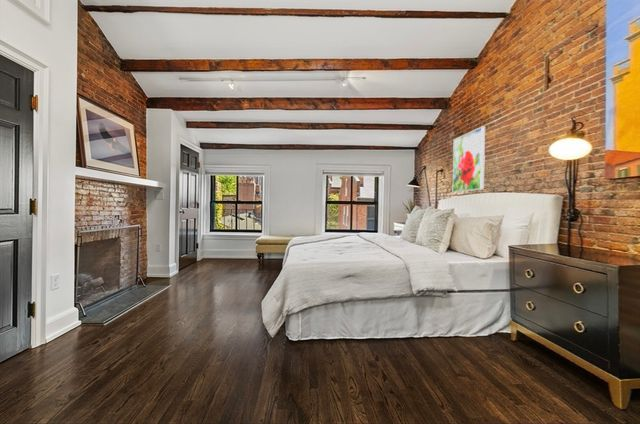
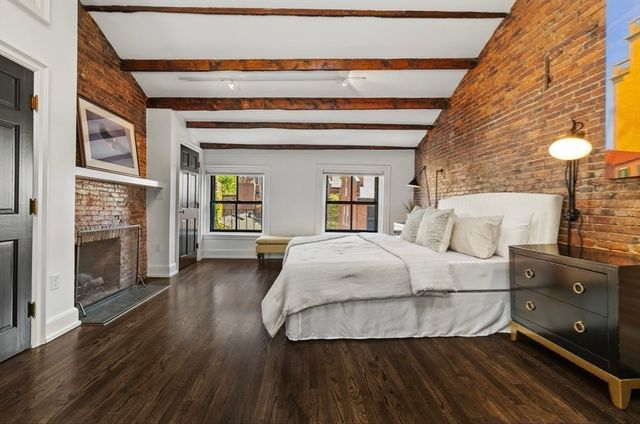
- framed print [452,125,486,193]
